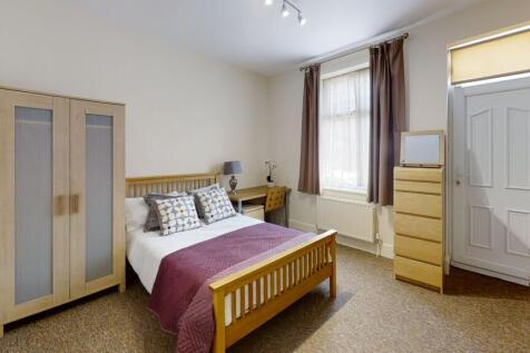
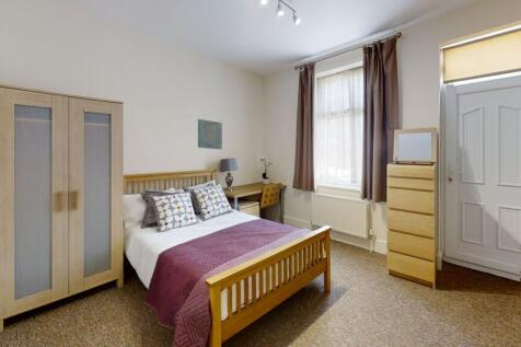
+ wall art [197,118,223,150]
